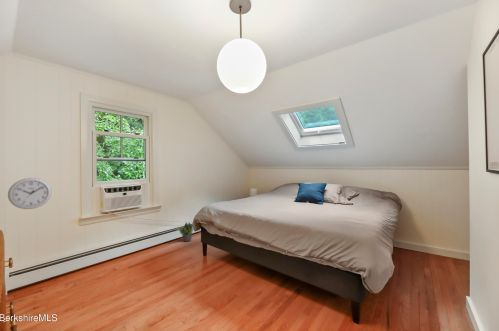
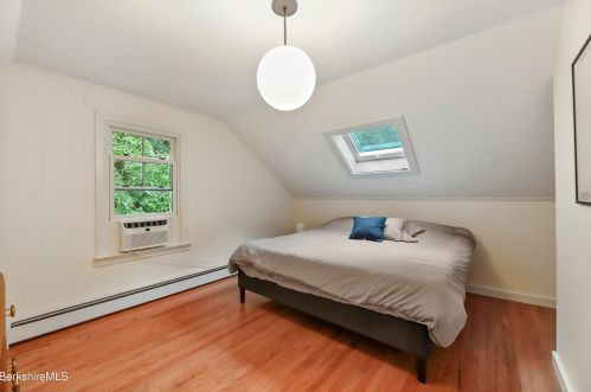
- potted plant [176,221,194,242]
- wall clock [7,177,52,210]
